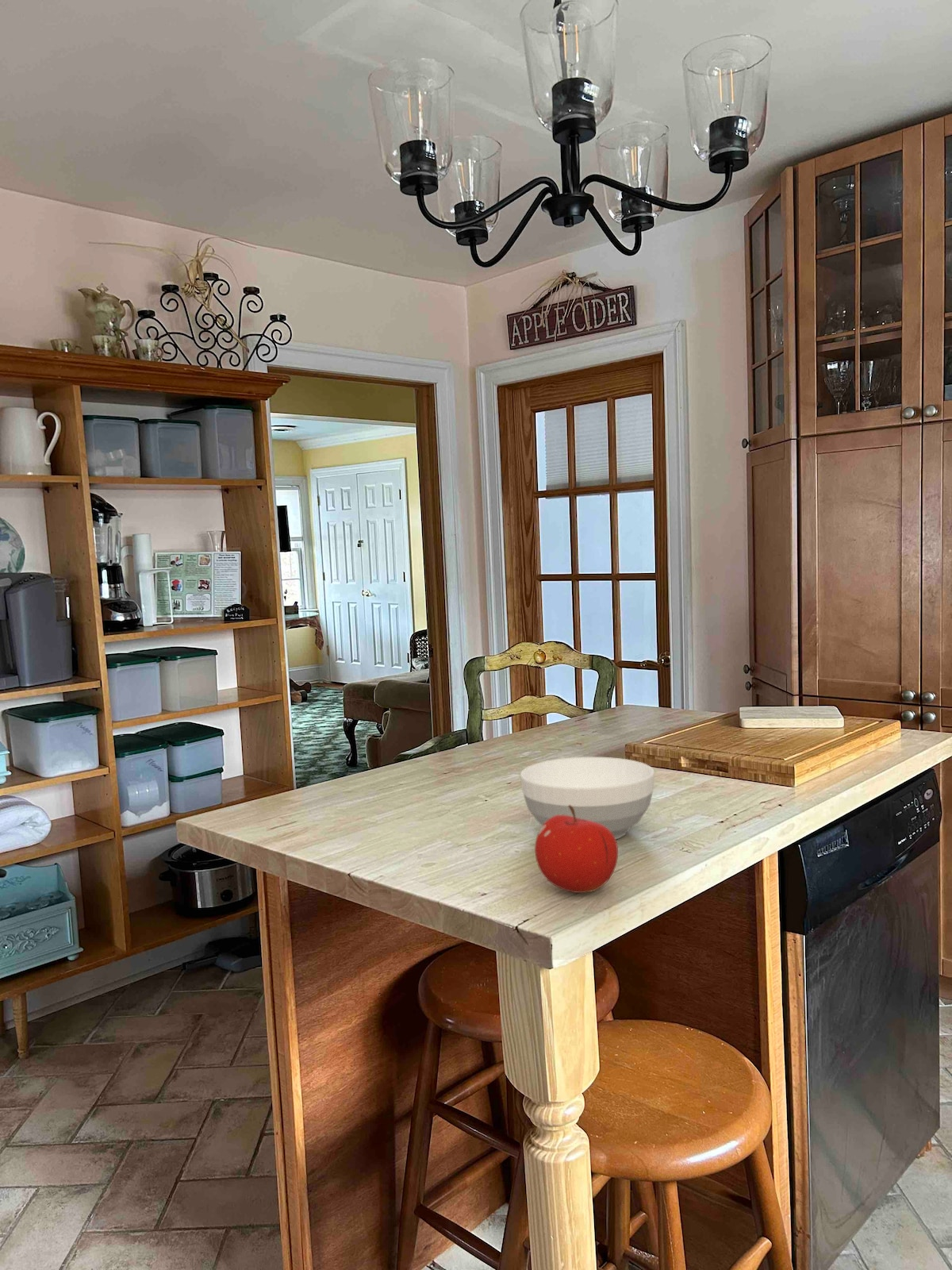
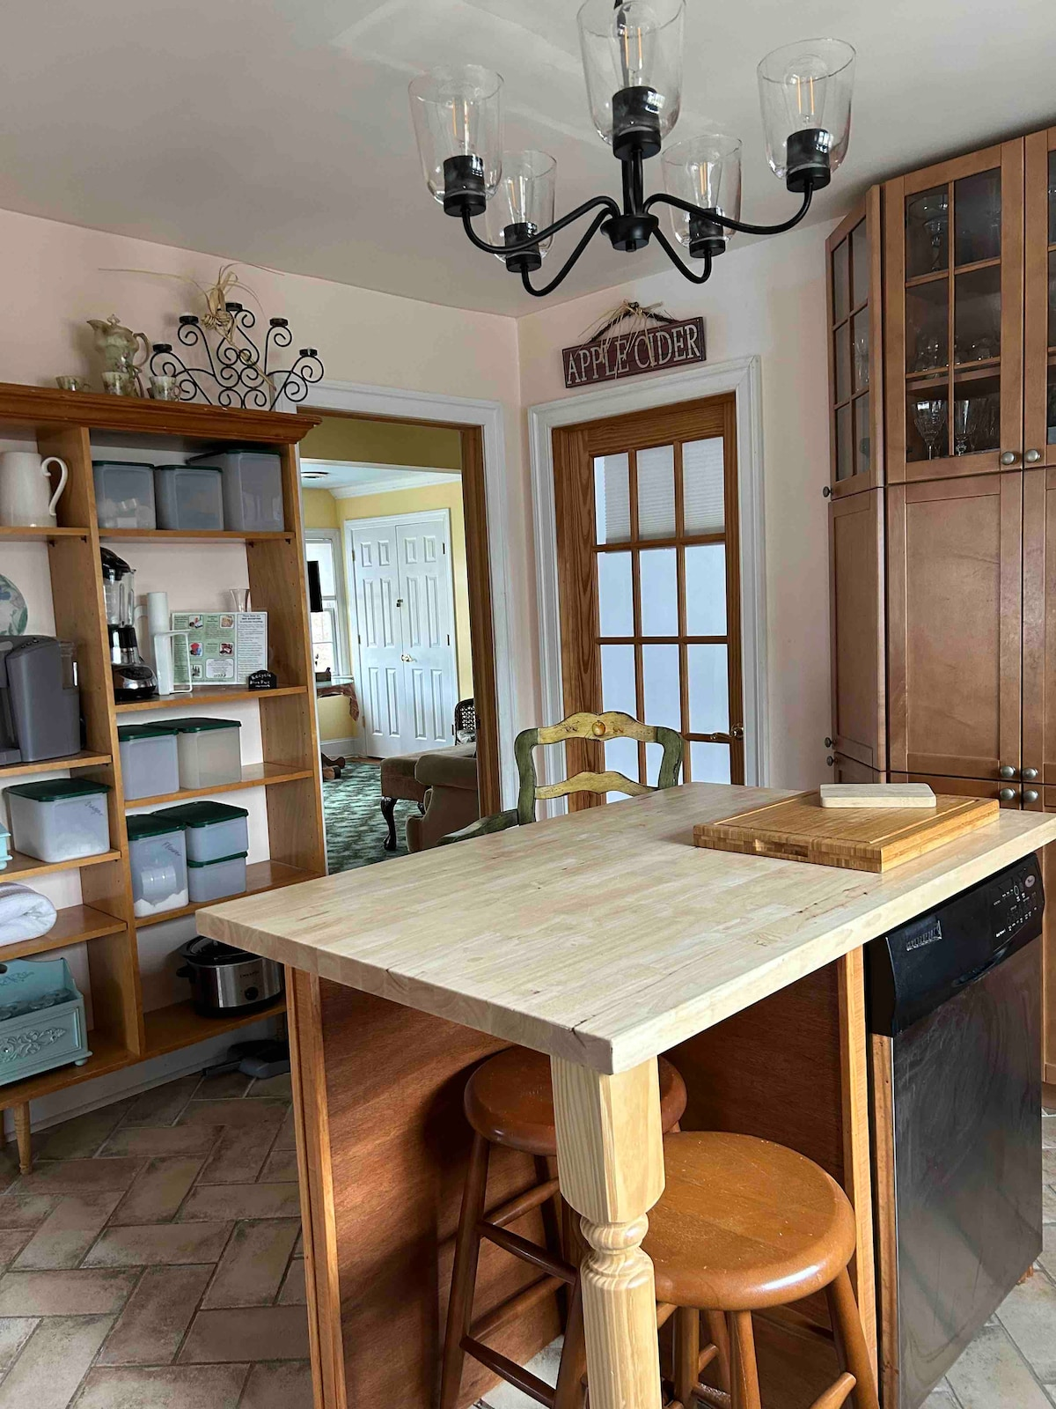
- bowl [520,756,655,840]
- fruit [534,805,619,894]
